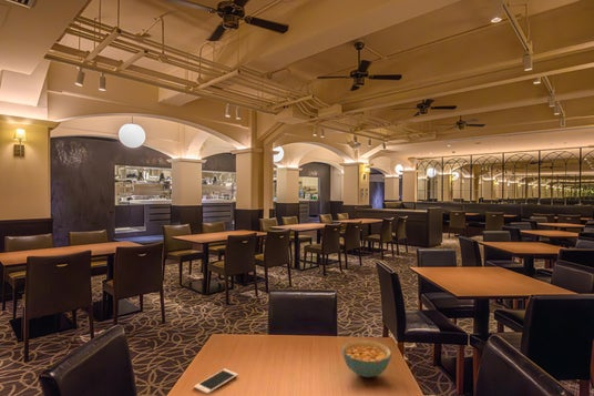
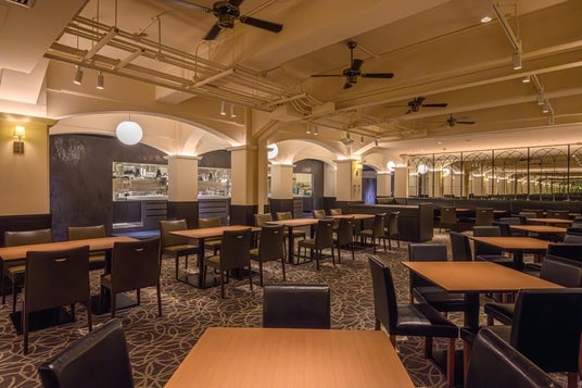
- cereal bowl [340,339,392,378]
- cell phone [193,368,239,395]
